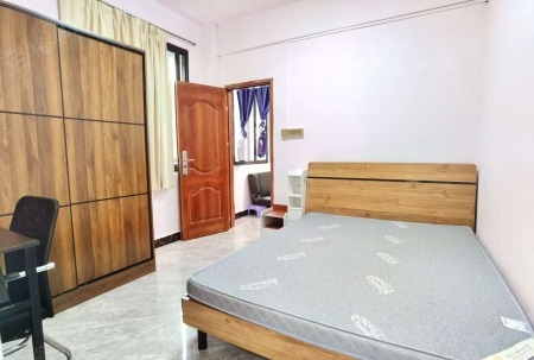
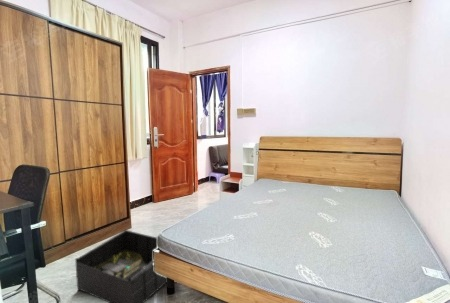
+ storage bin [74,229,168,303]
